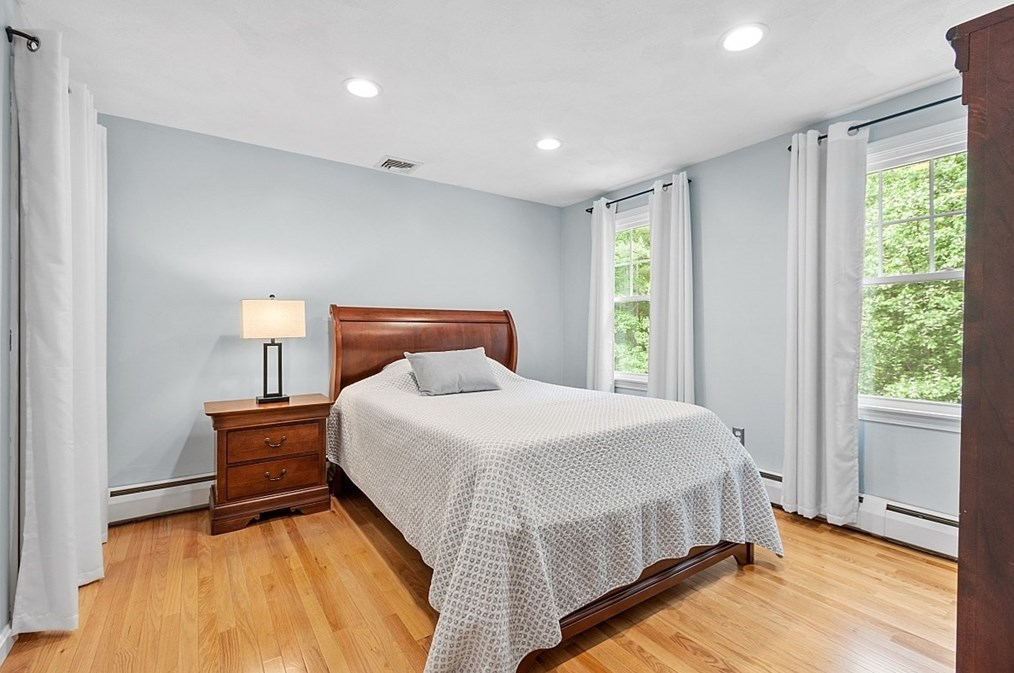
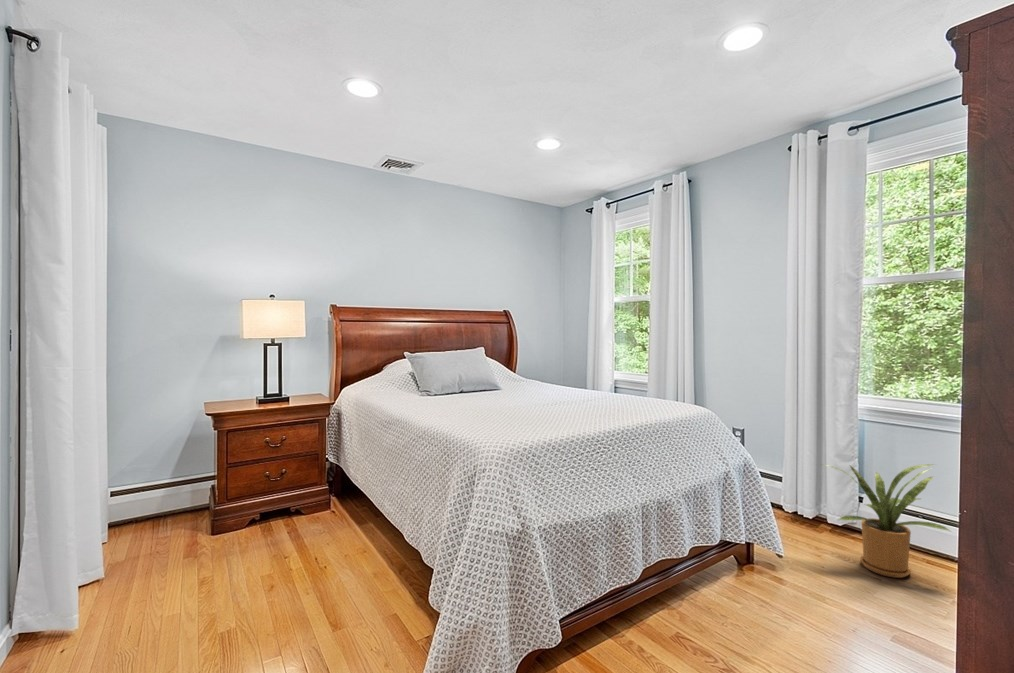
+ house plant [820,463,955,579]
